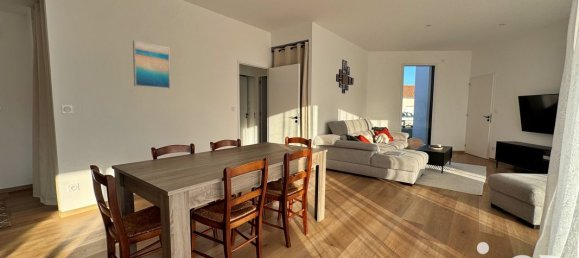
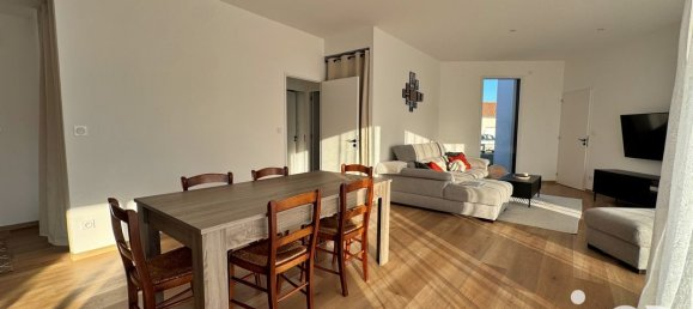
- wall art [132,39,171,90]
